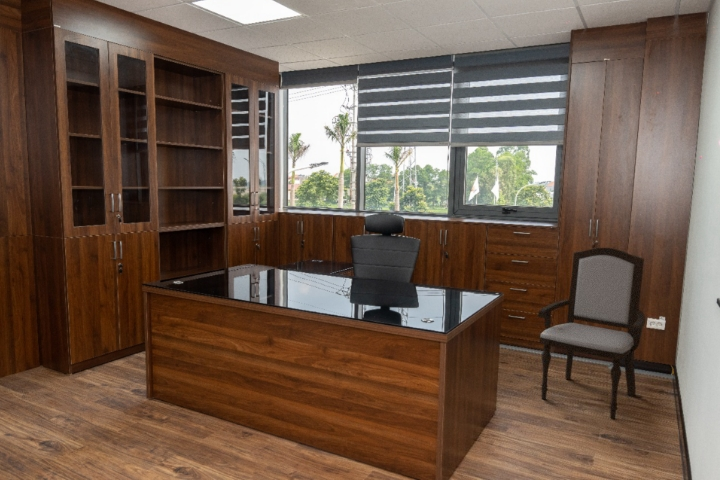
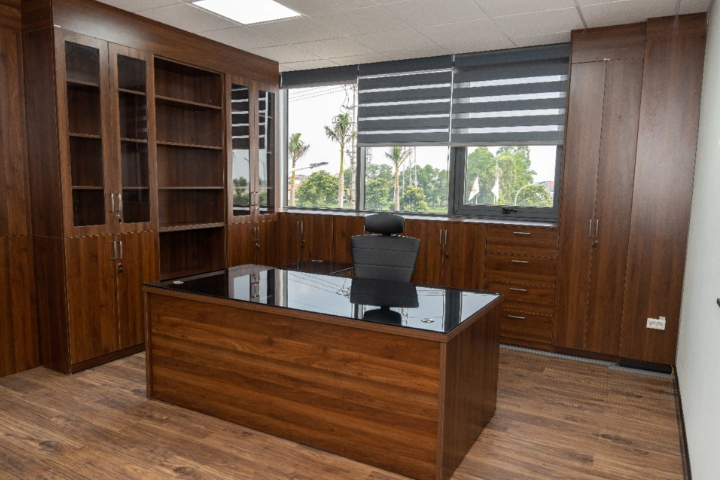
- armchair [537,247,646,420]
